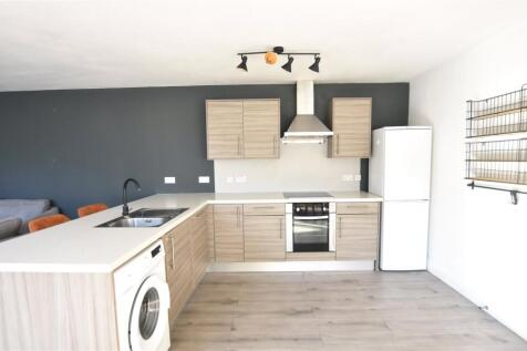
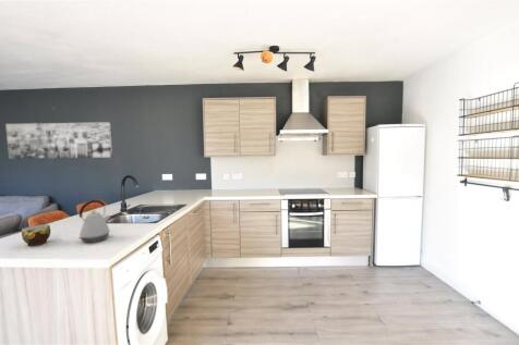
+ wall art [4,121,113,160]
+ cup [21,223,51,247]
+ kettle [77,199,112,244]
